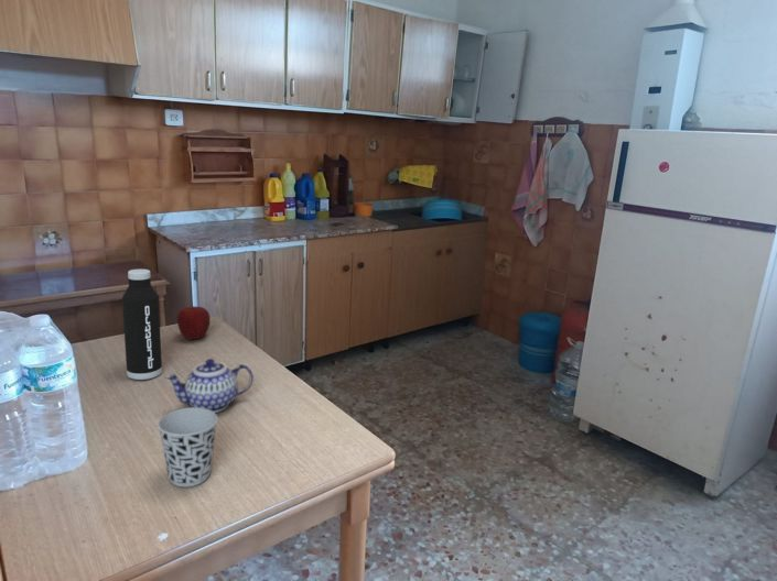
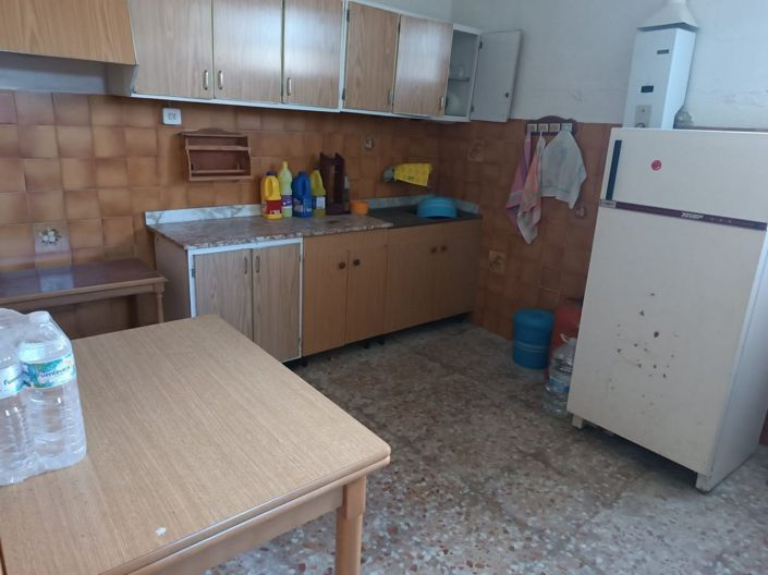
- apple [176,306,212,340]
- cup [157,407,219,487]
- teapot [164,358,255,414]
- water bottle [121,268,163,381]
